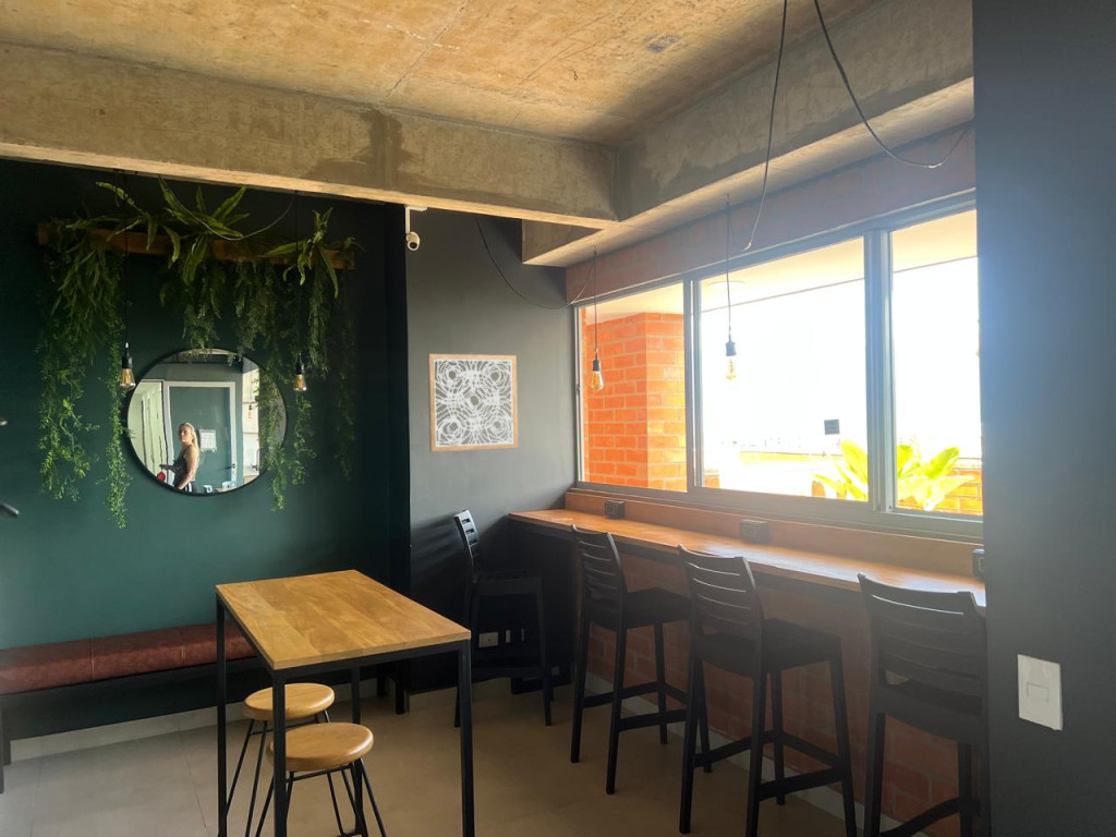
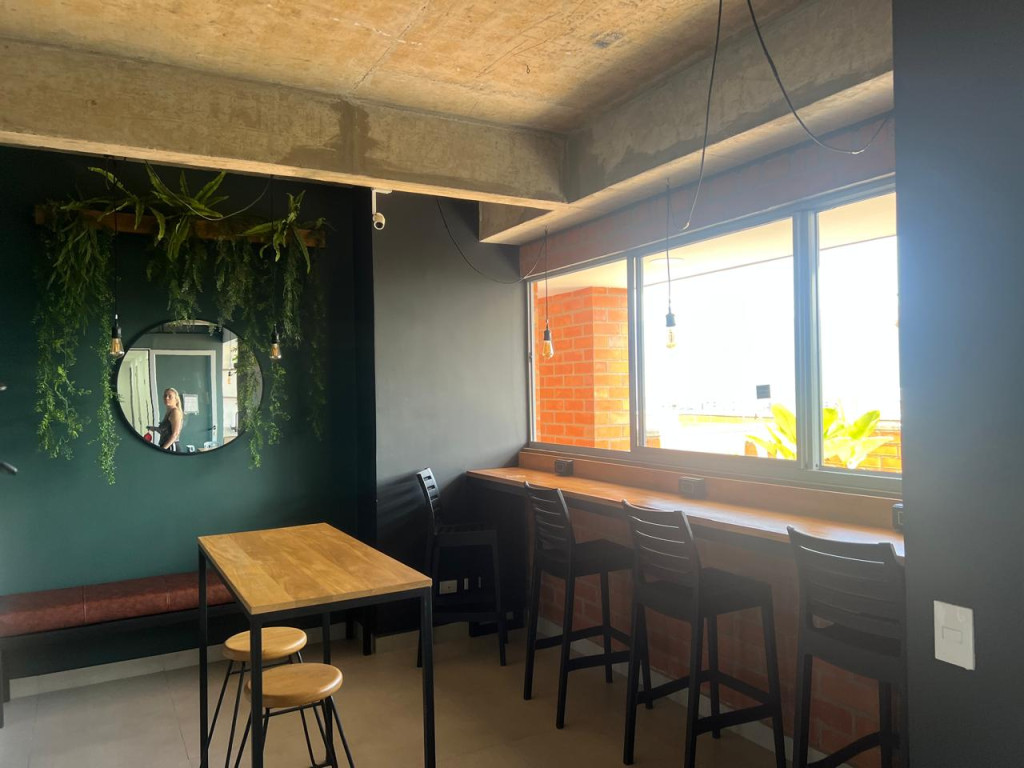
- wall art [427,351,519,453]
